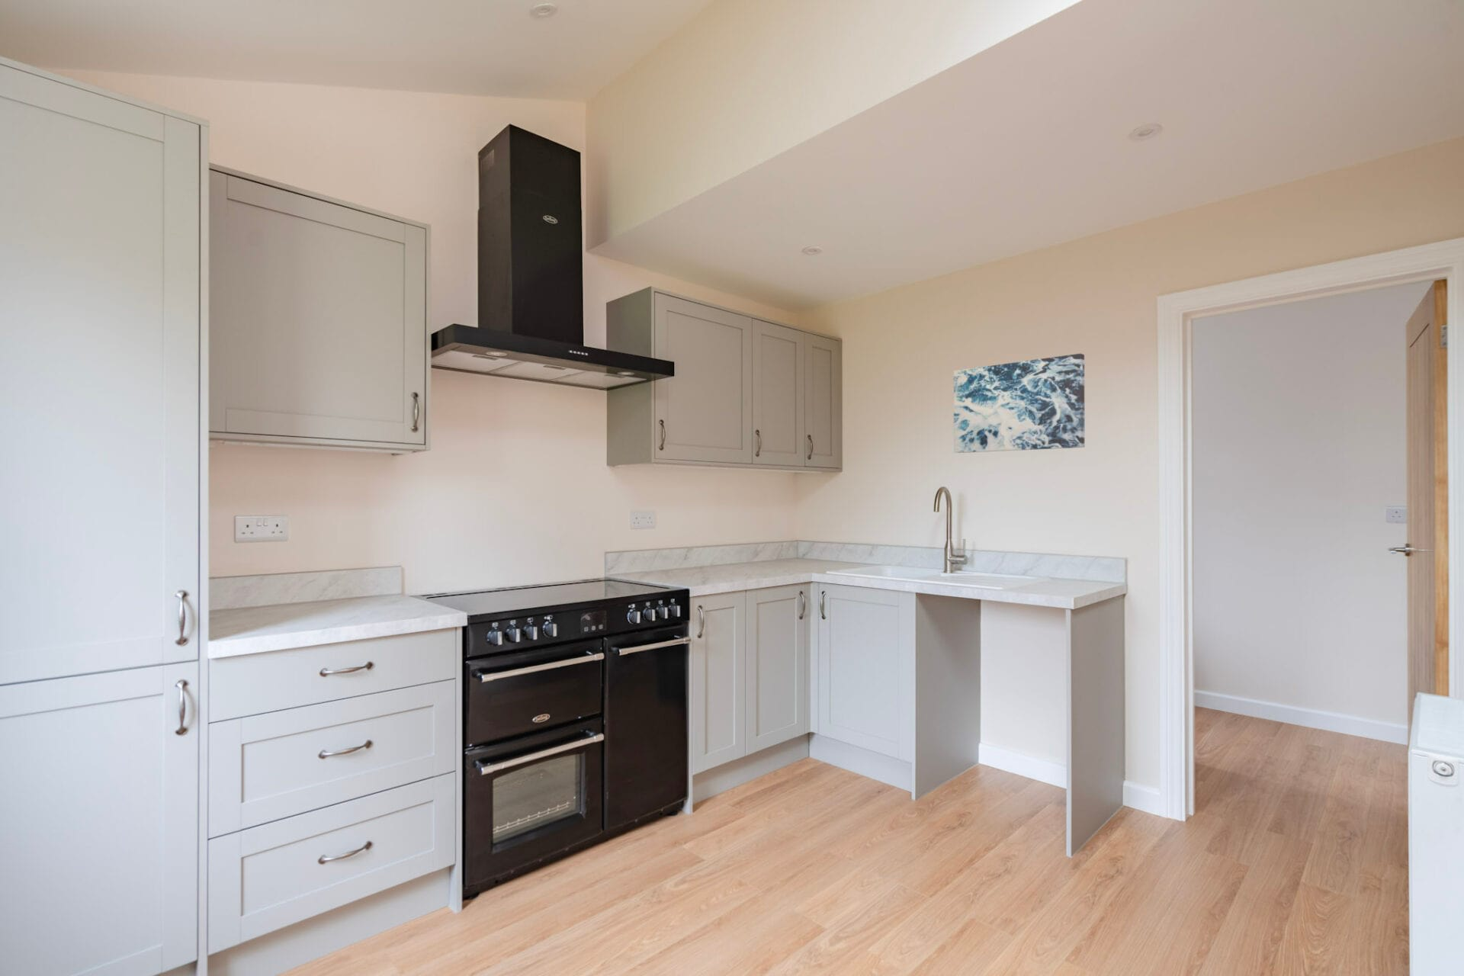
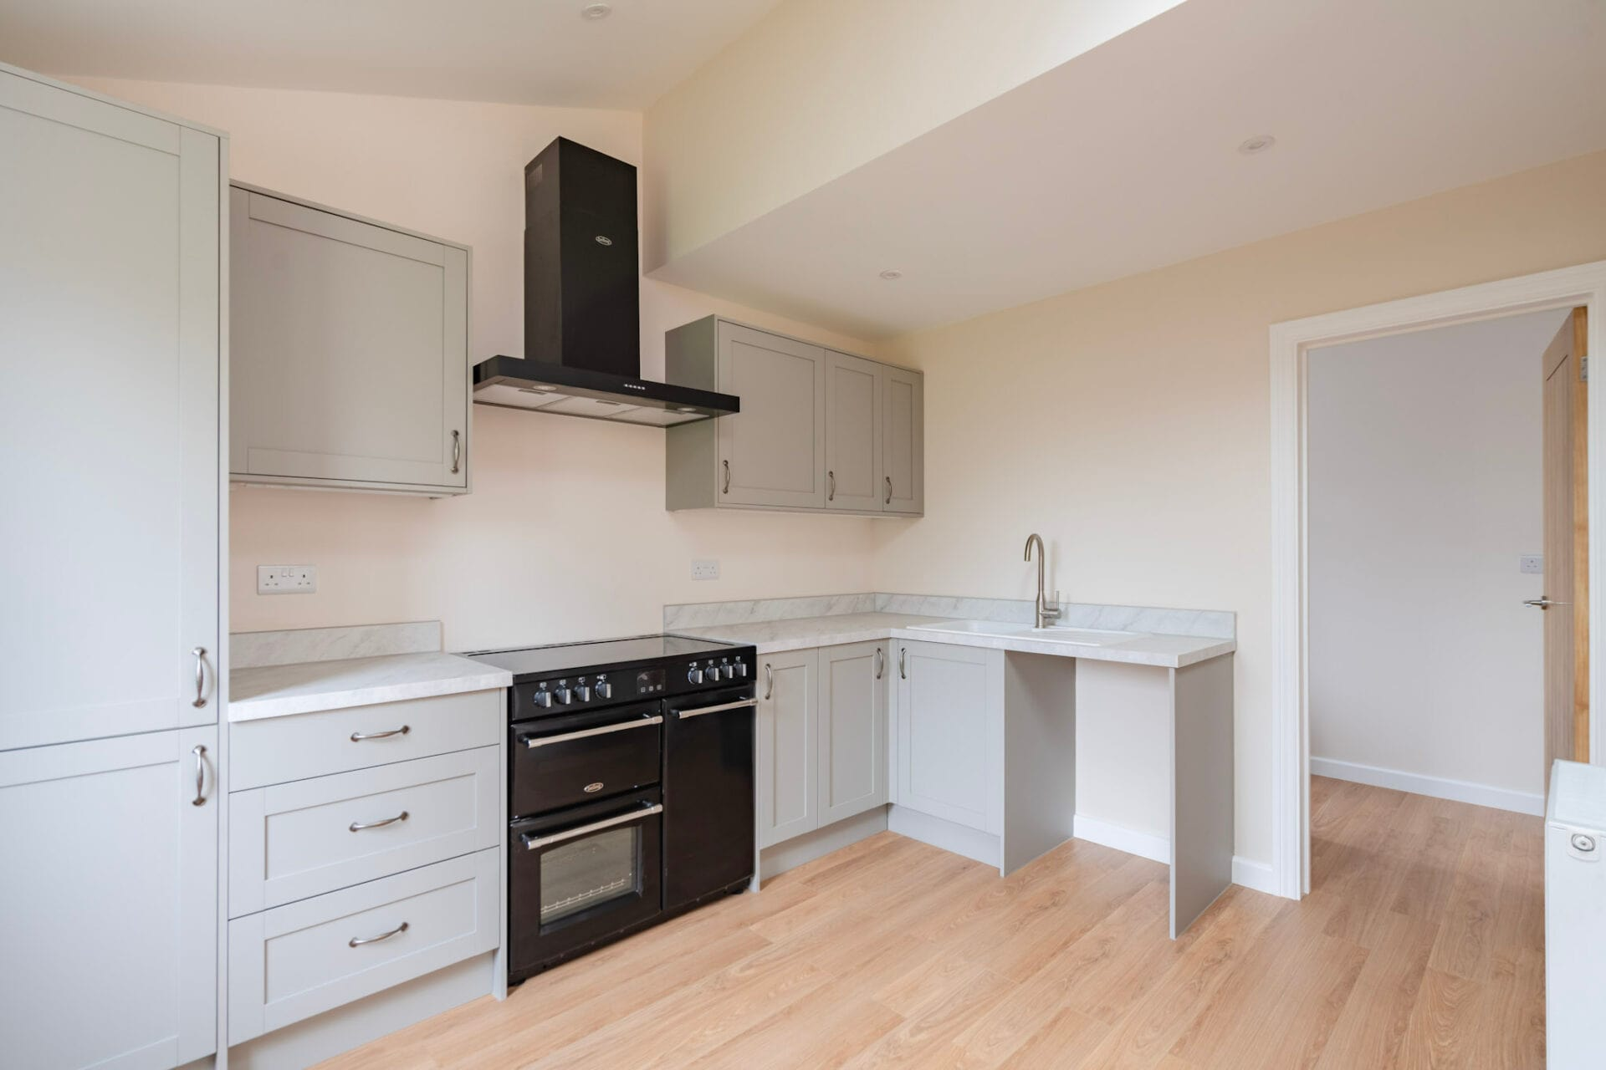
- wall art [953,353,1085,453]
